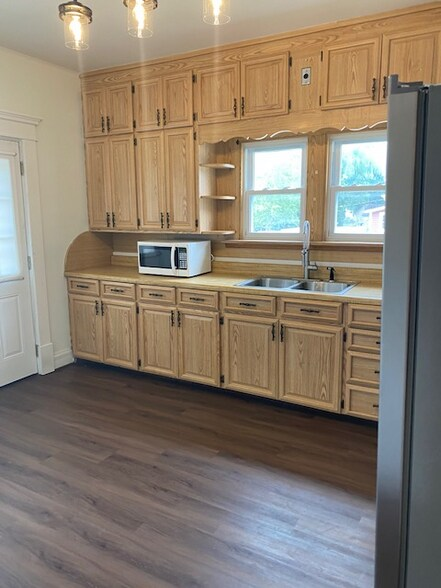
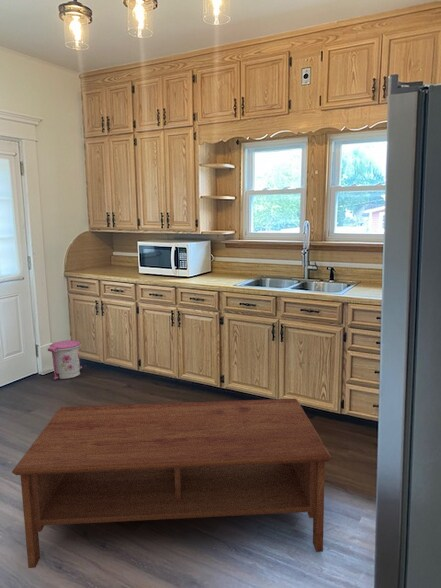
+ coffee table [11,398,333,569]
+ trash can [47,339,83,381]
